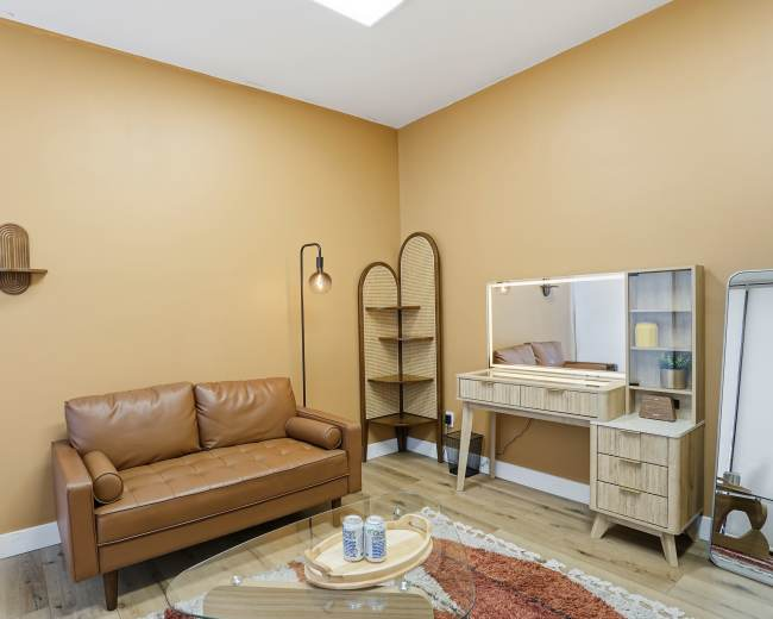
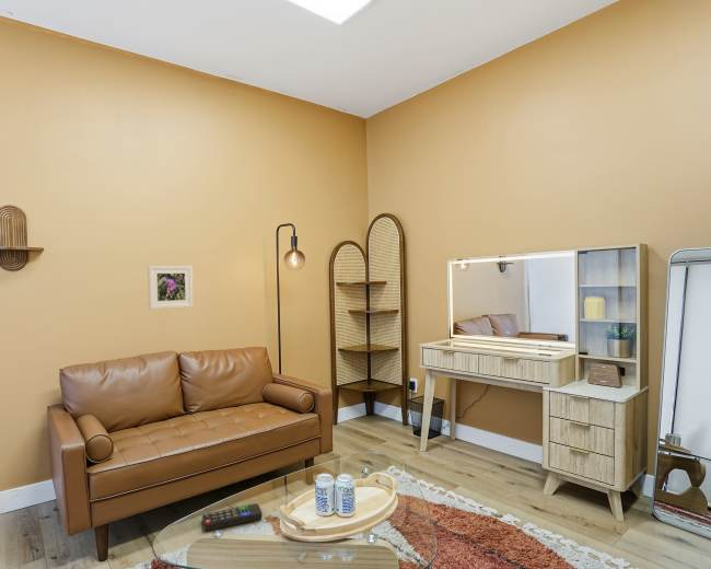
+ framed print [147,265,195,311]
+ remote control [201,502,263,532]
